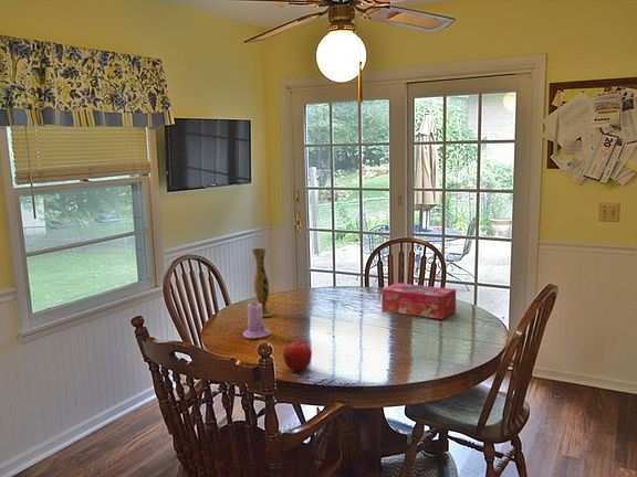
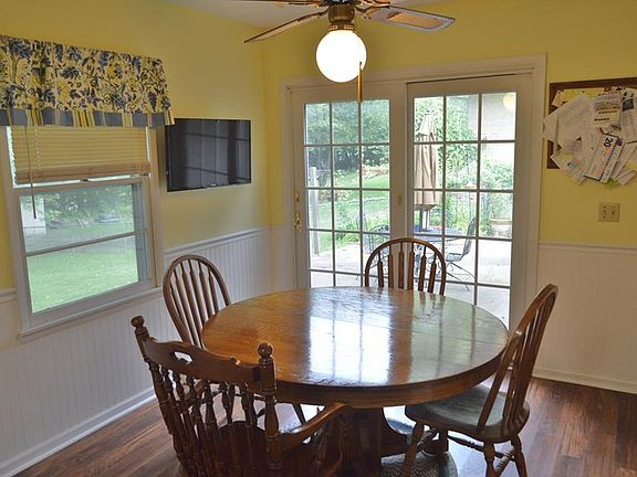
- candle [242,300,272,340]
- tissue box [380,282,457,320]
- fruit [282,340,313,372]
- vase [250,247,276,318]
